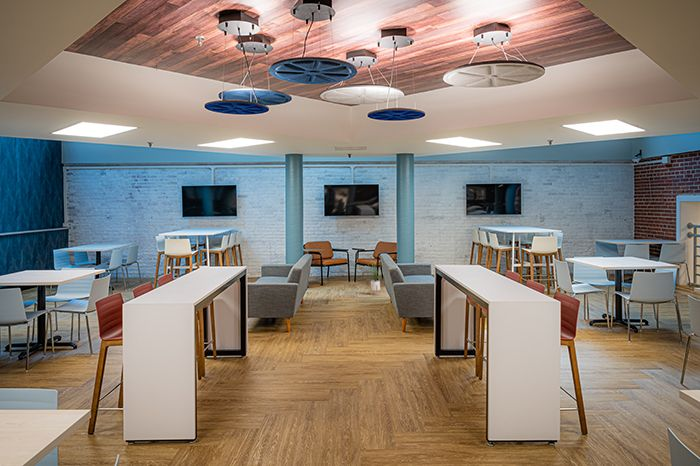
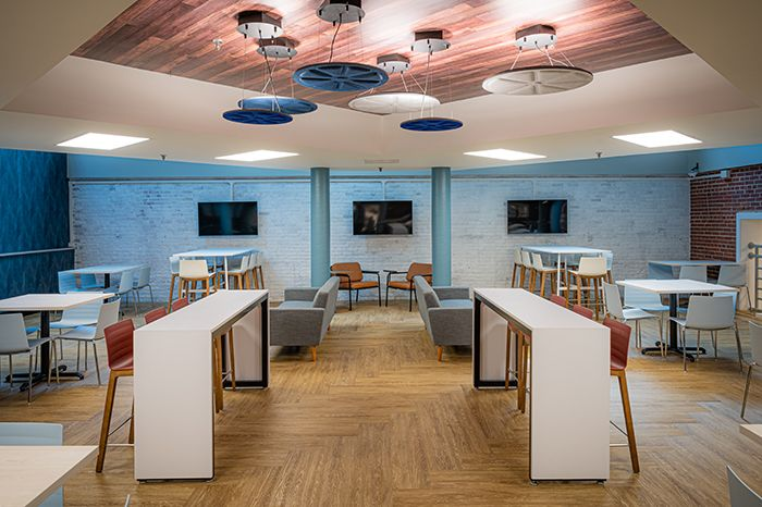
- house plant [366,259,384,296]
